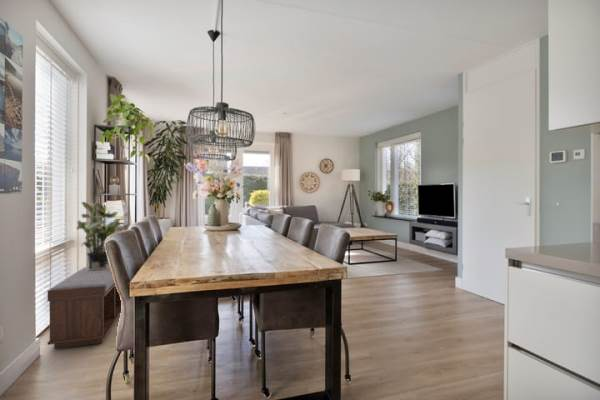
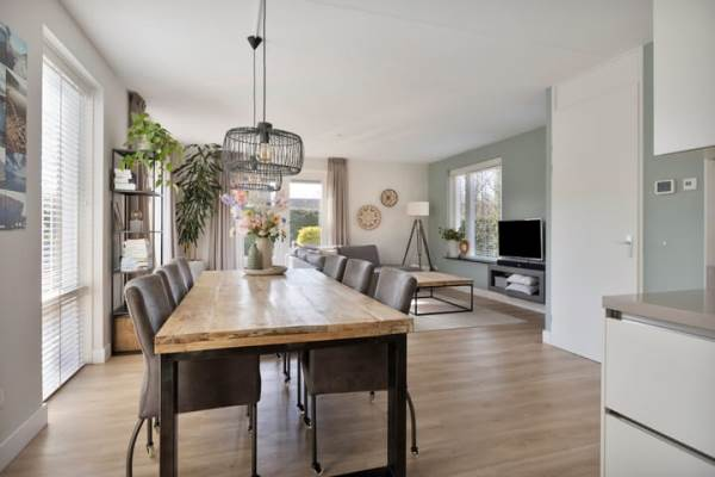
- bench [47,265,122,350]
- potted plant [76,200,121,271]
